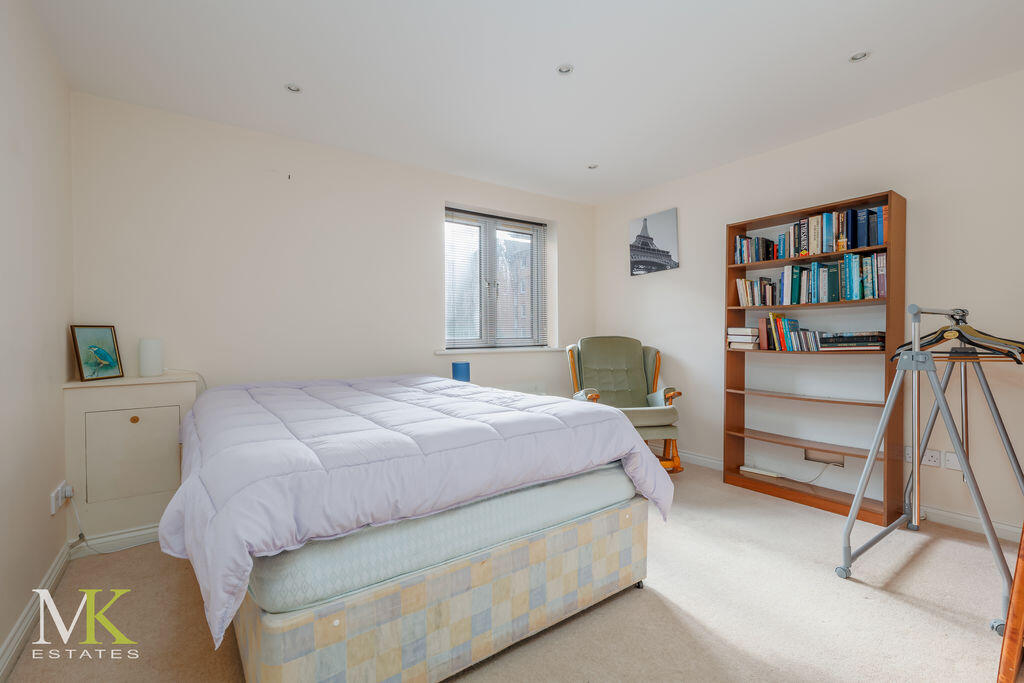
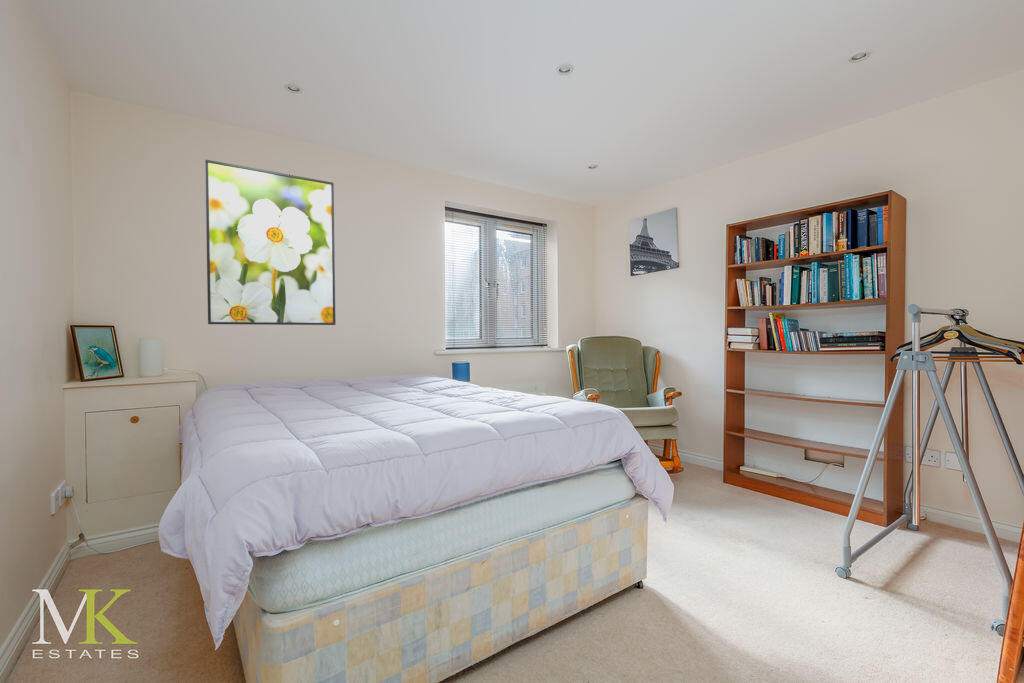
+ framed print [204,159,337,326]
